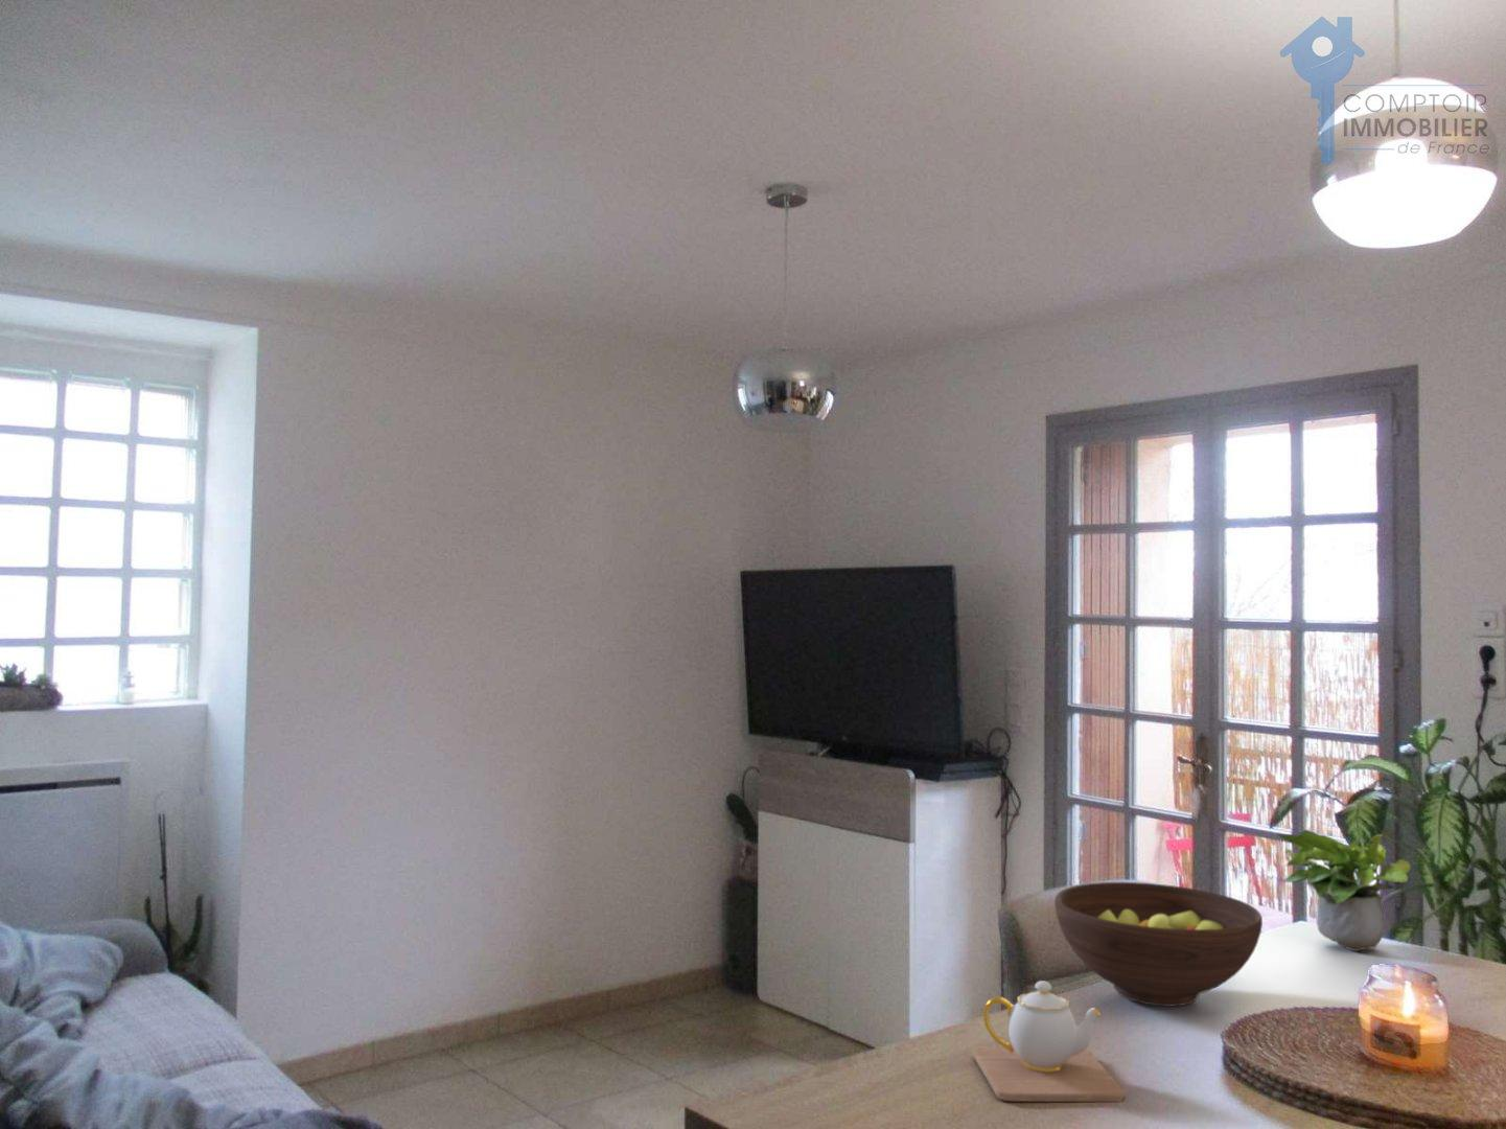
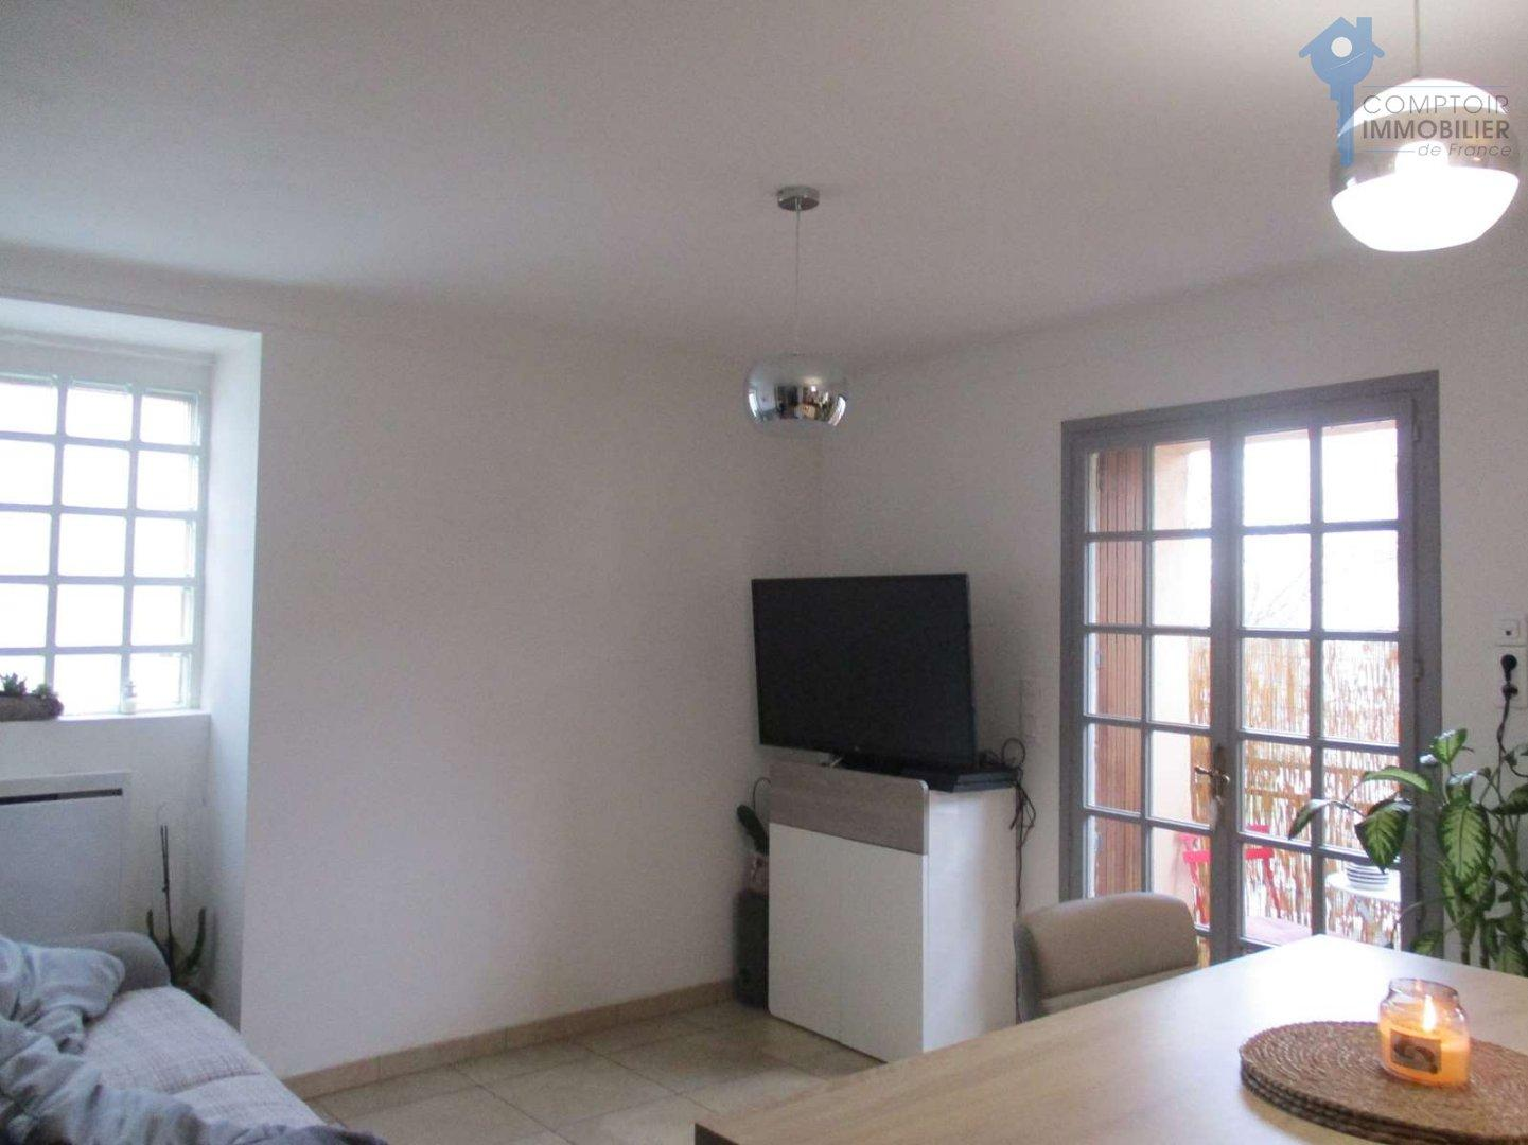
- potted plant [1276,828,1411,952]
- teapot [972,980,1125,1103]
- fruit bowl [1053,881,1264,1007]
